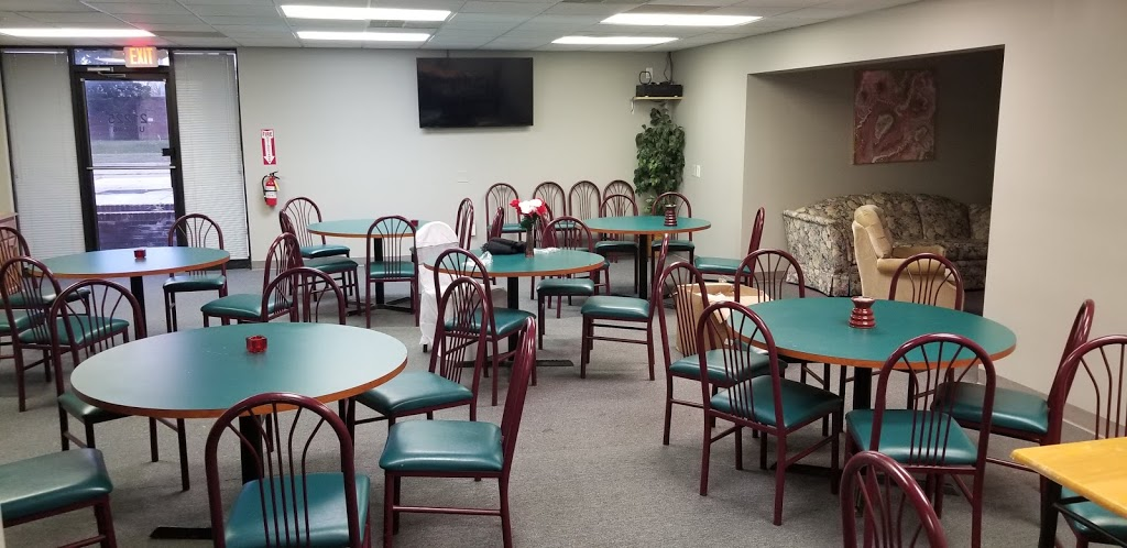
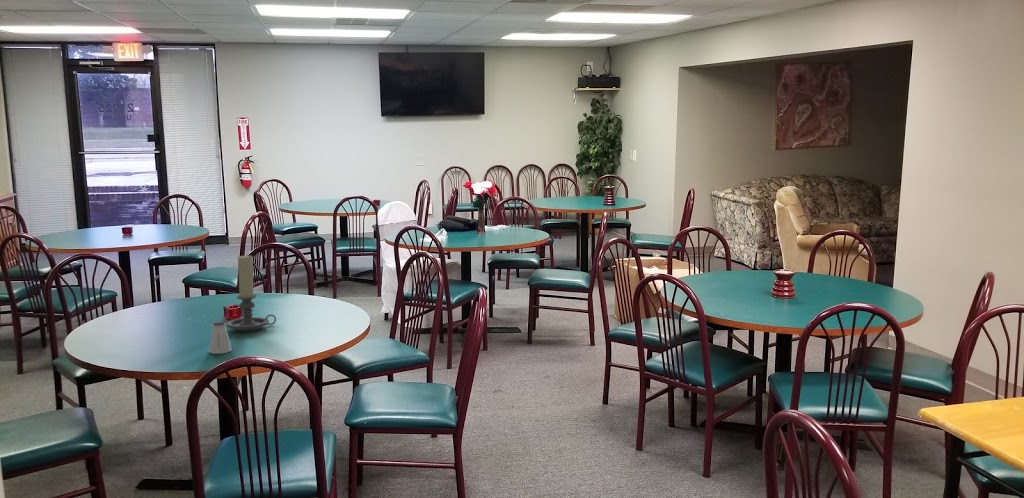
+ candle holder [226,254,277,332]
+ saltshaker [208,320,233,355]
